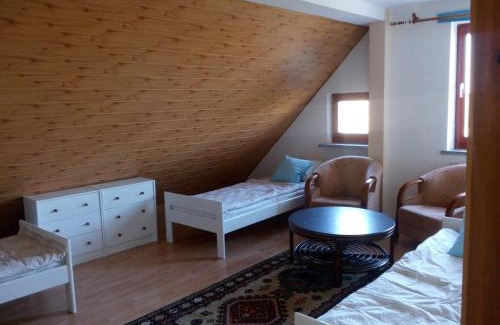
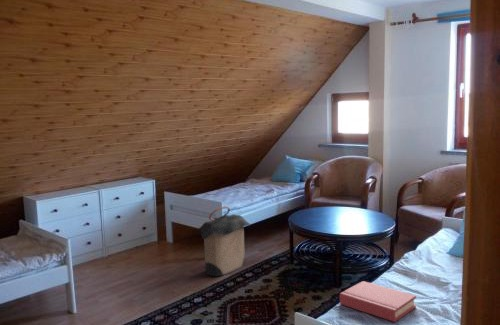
+ hardback book [339,280,417,323]
+ laundry hamper [196,205,252,277]
